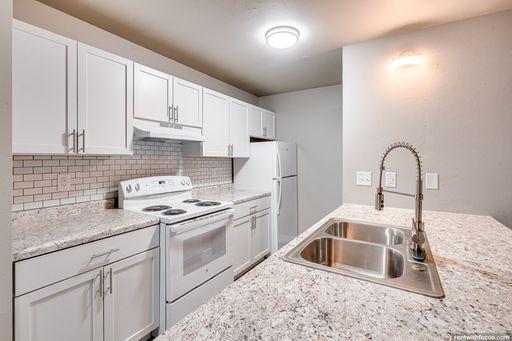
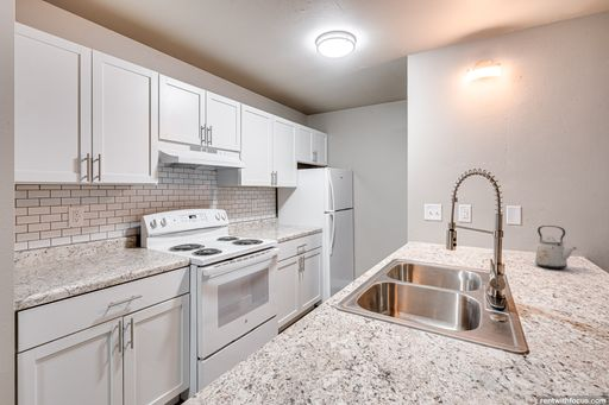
+ kettle [534,224,578,270]
